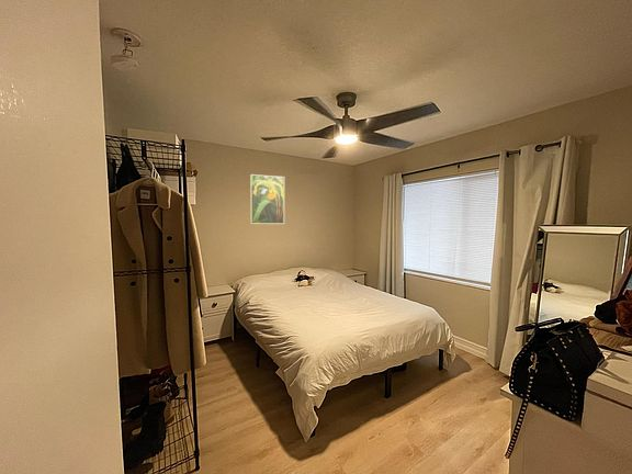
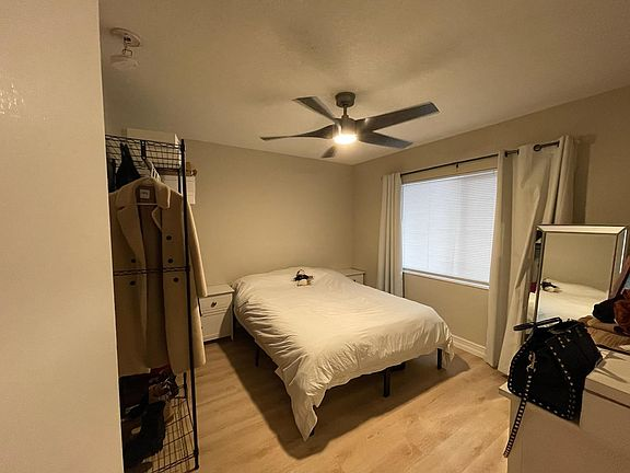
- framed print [250,173,285,225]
